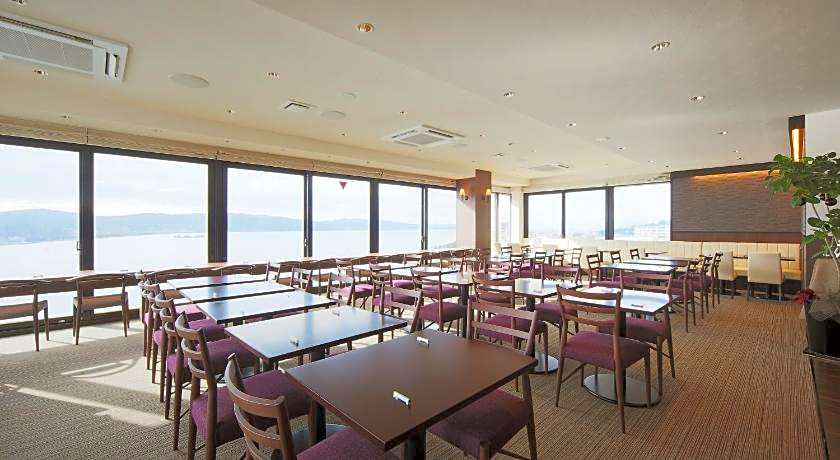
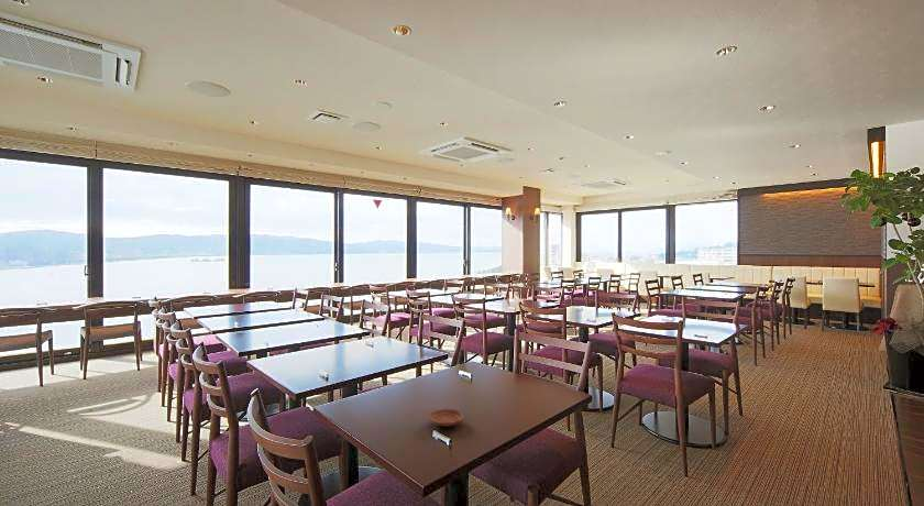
+ plate [427,408,465,428]
